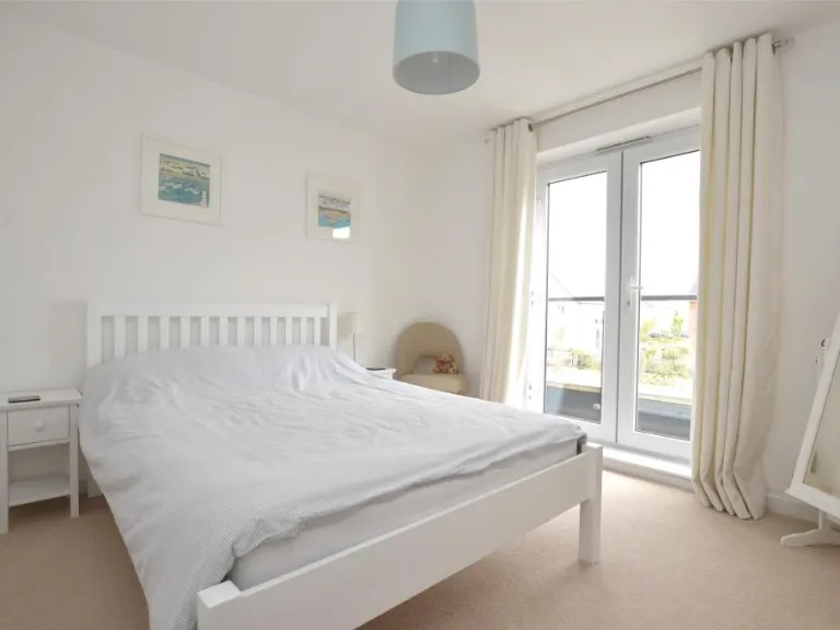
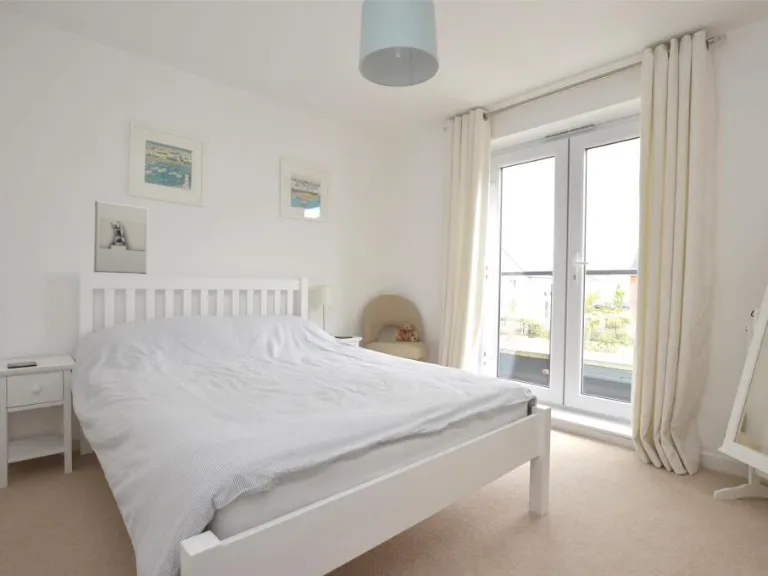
+ wall sculpture [93,200,149,275]
